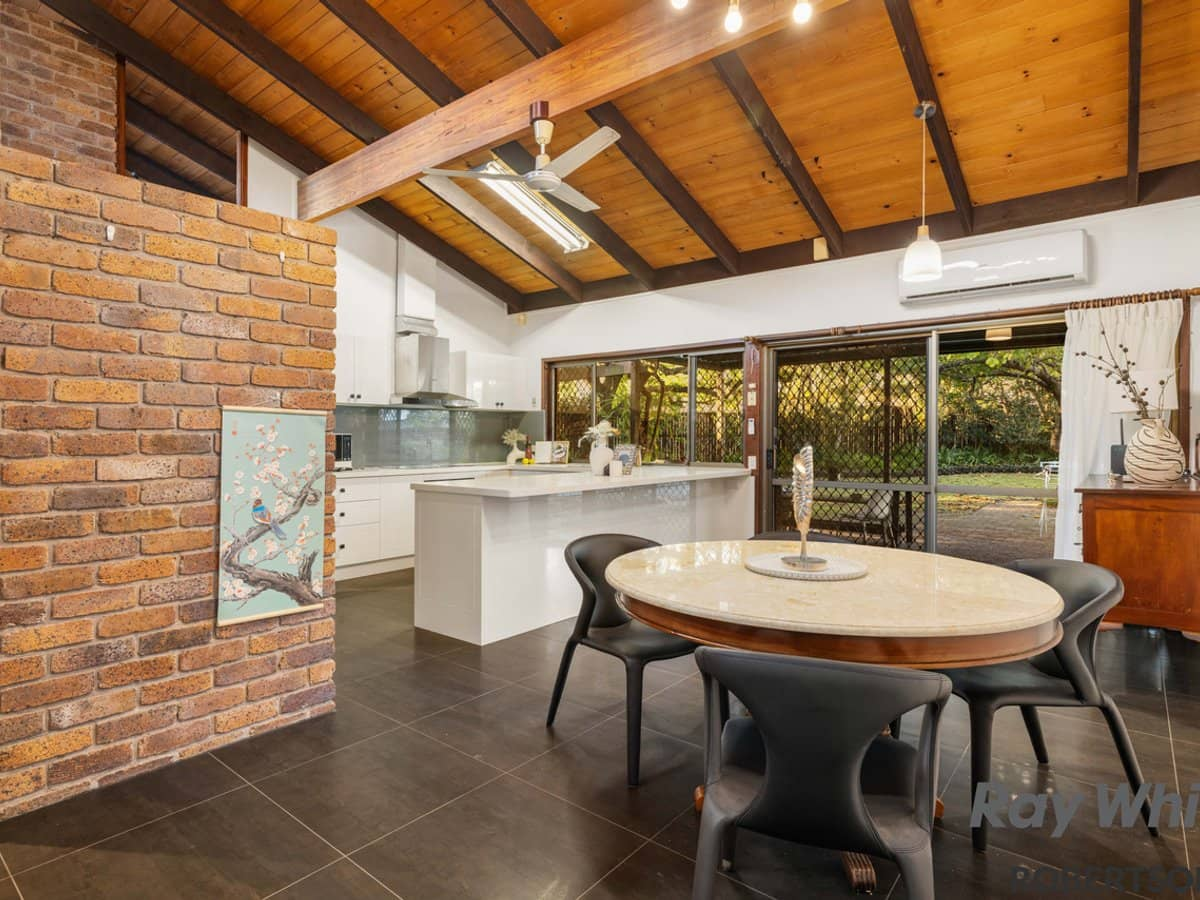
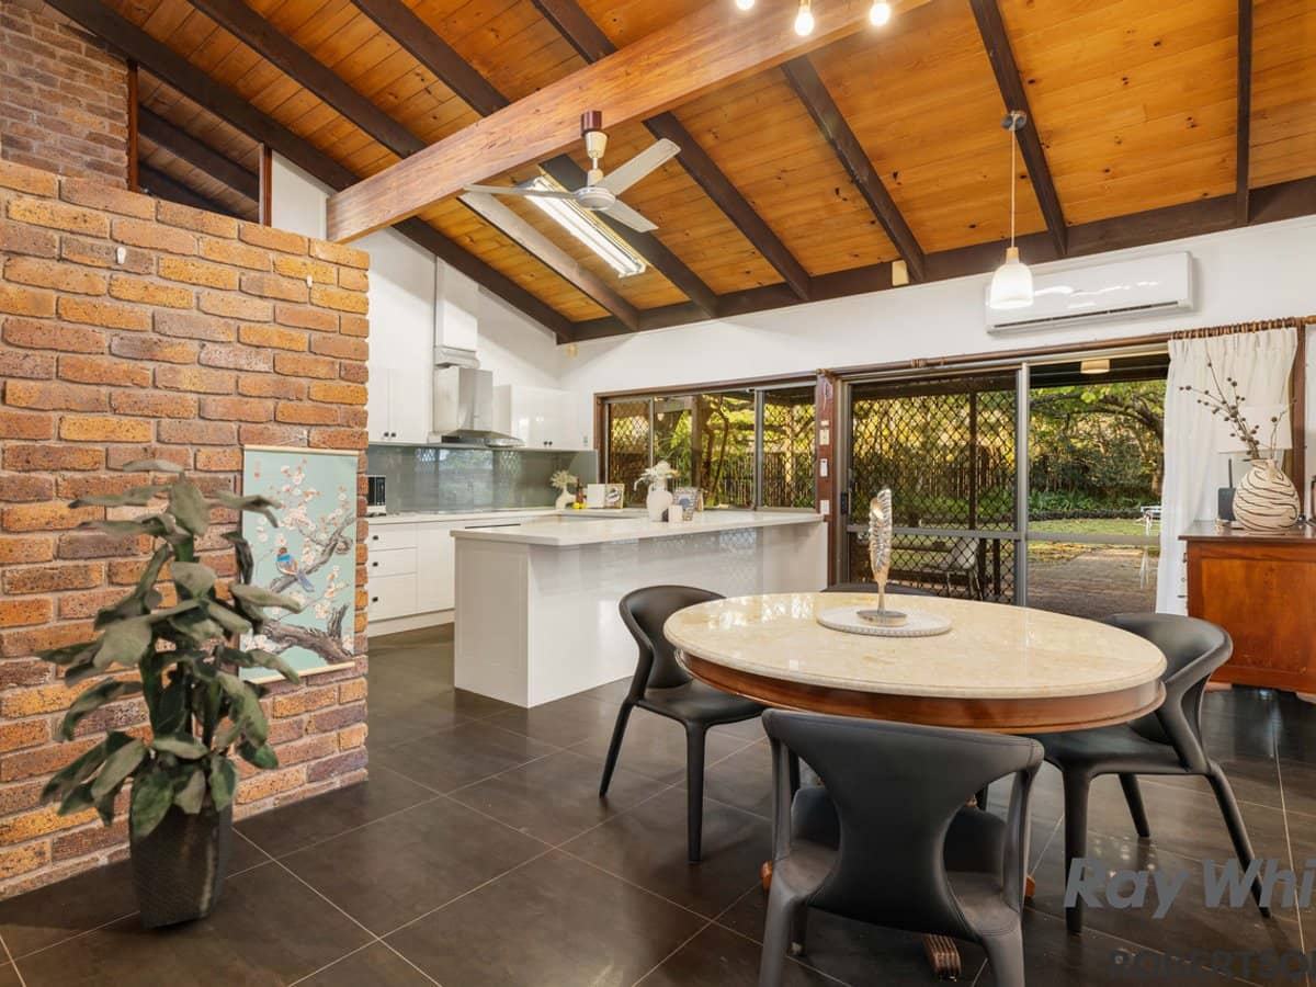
+ indoor plant [27,458,303,929]
